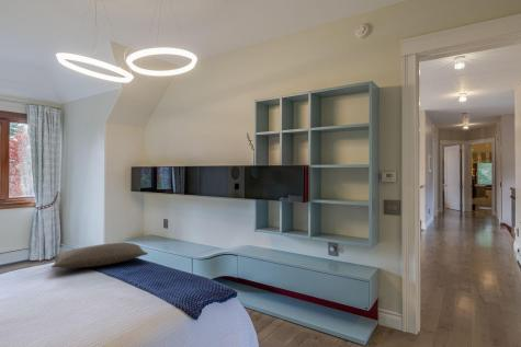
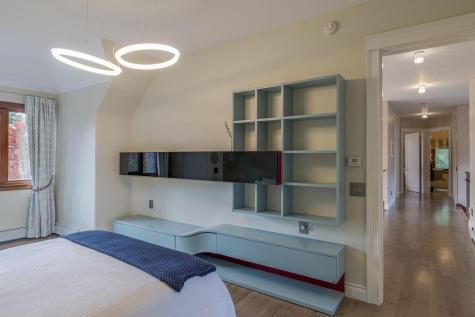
- pillow [50,242,149,269]
